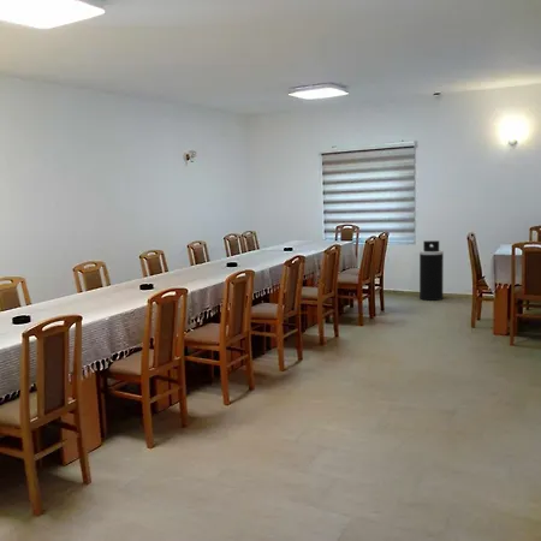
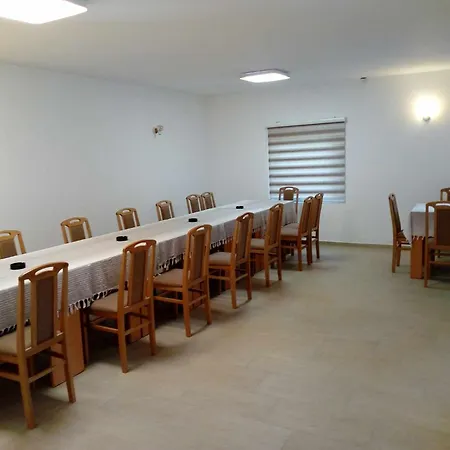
- trash can [418,239,445,302]
